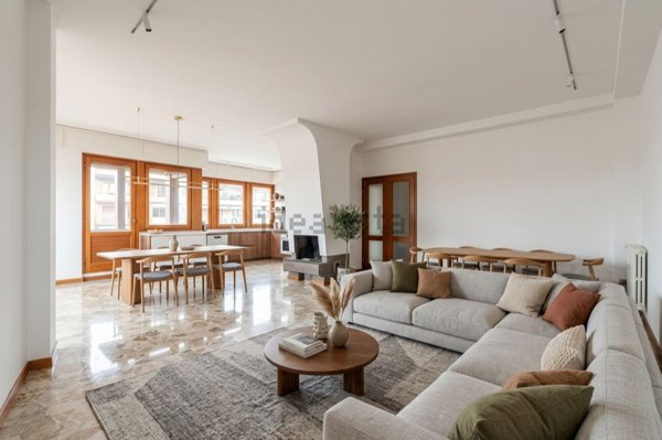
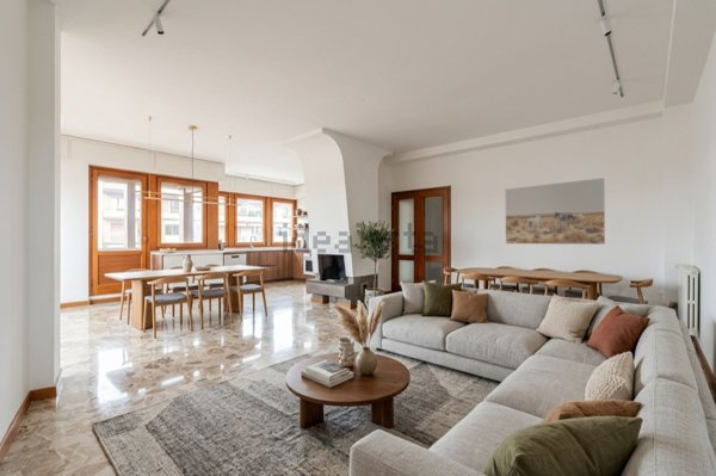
+ wall art [505,177,606,246]
